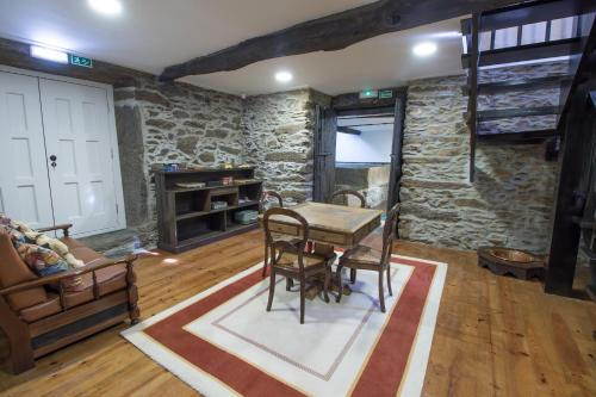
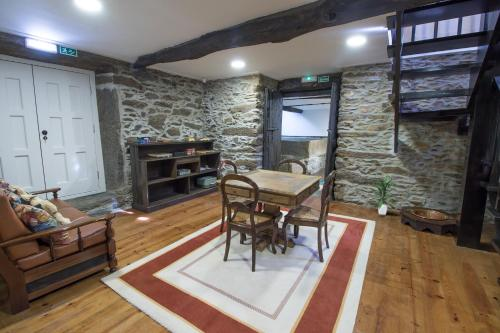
+ indoor plant [368,176,400,216]
